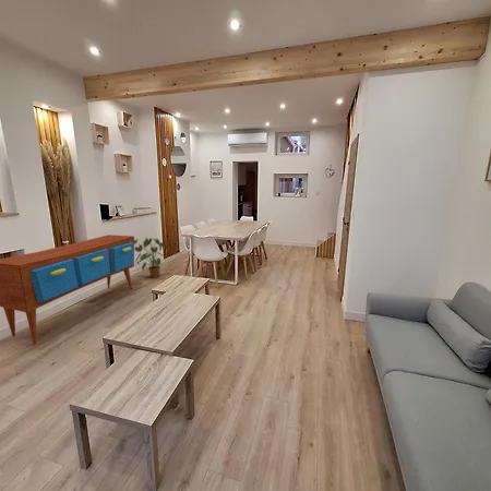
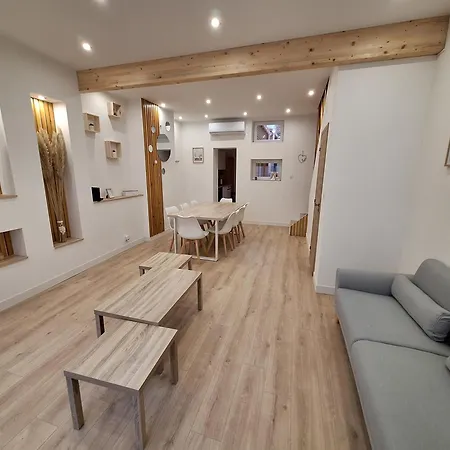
- sideboard [0,233,135,346]
- house plant [134,237,169,279]
